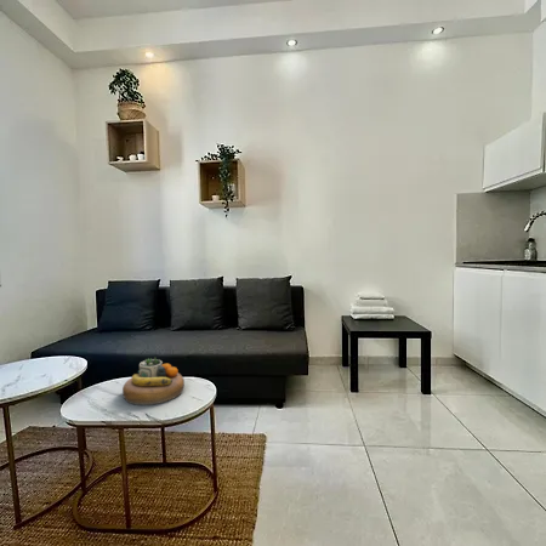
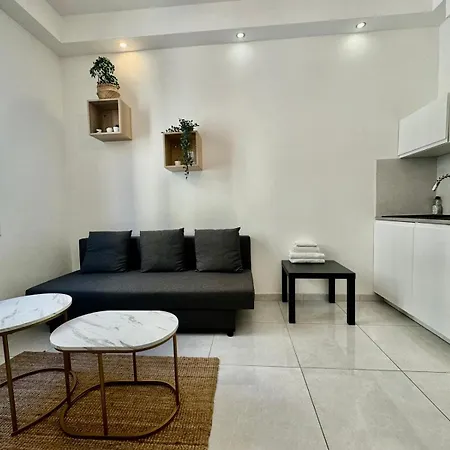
- decorative bowl [121,357,186,406]
